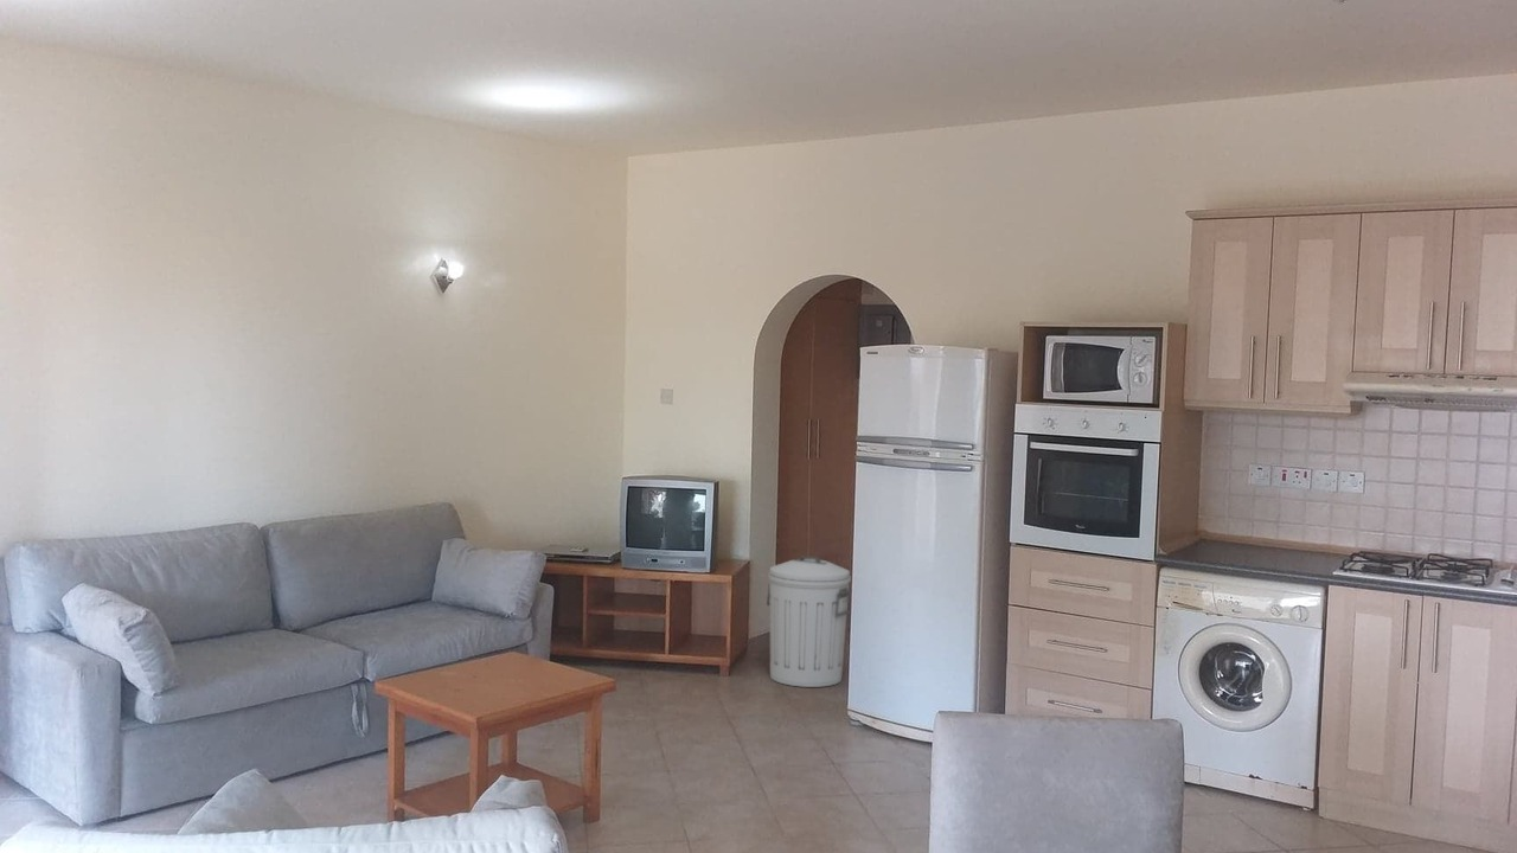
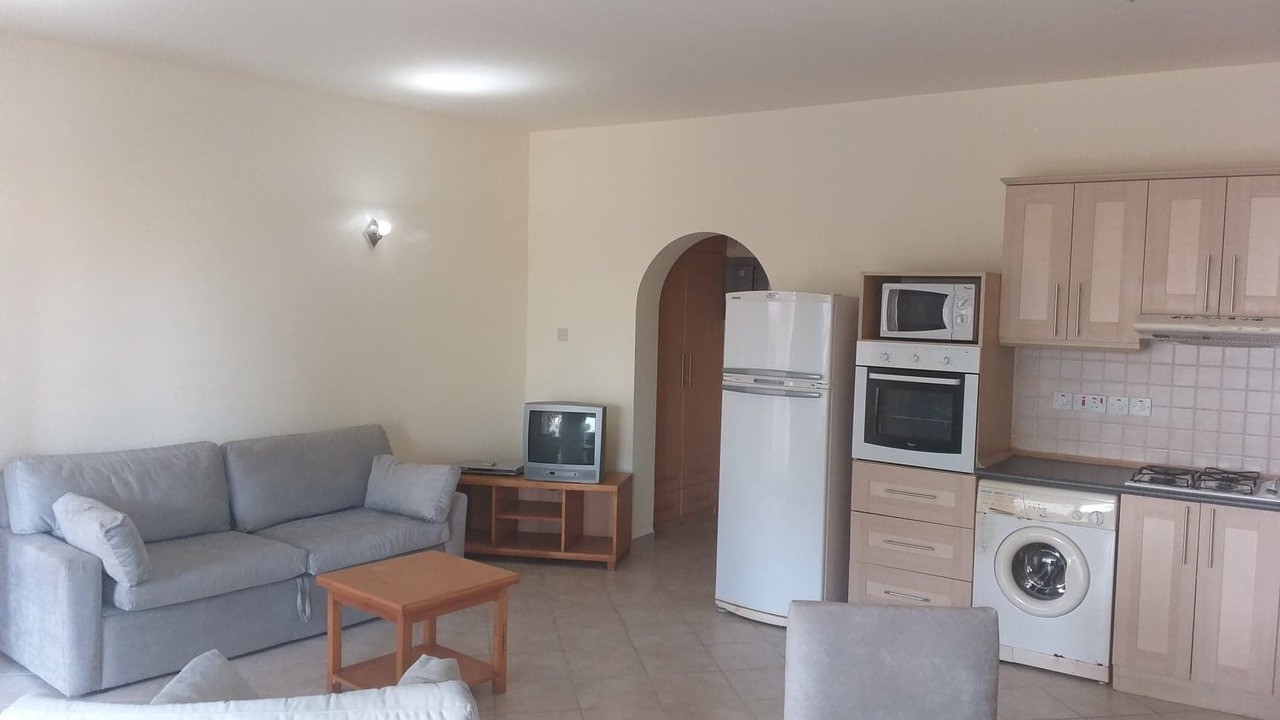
- trash can [766,554,852,688]
